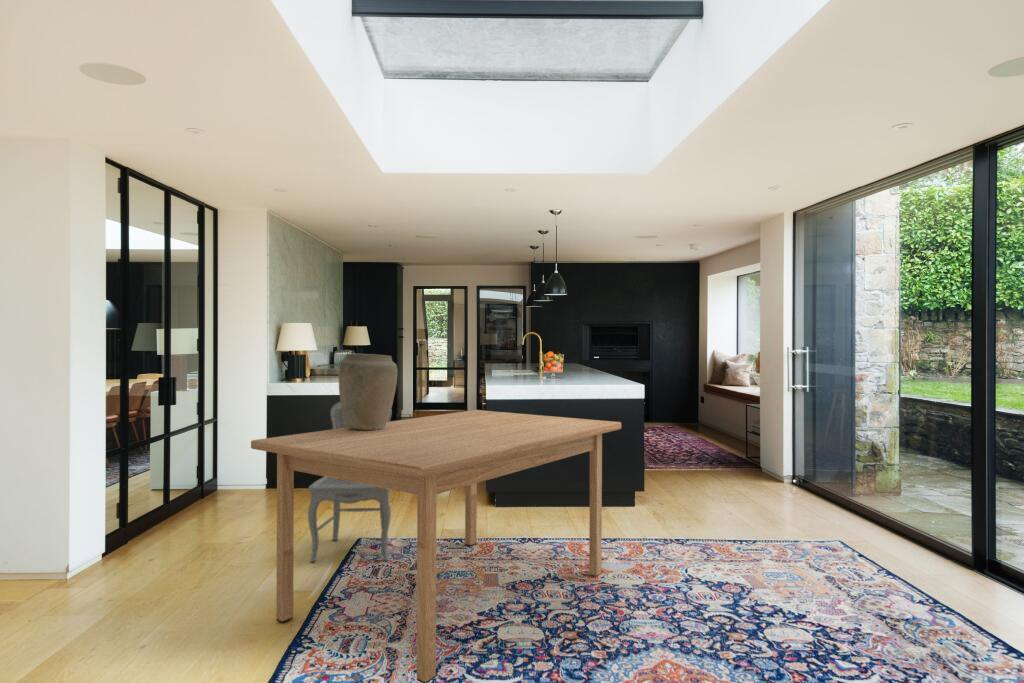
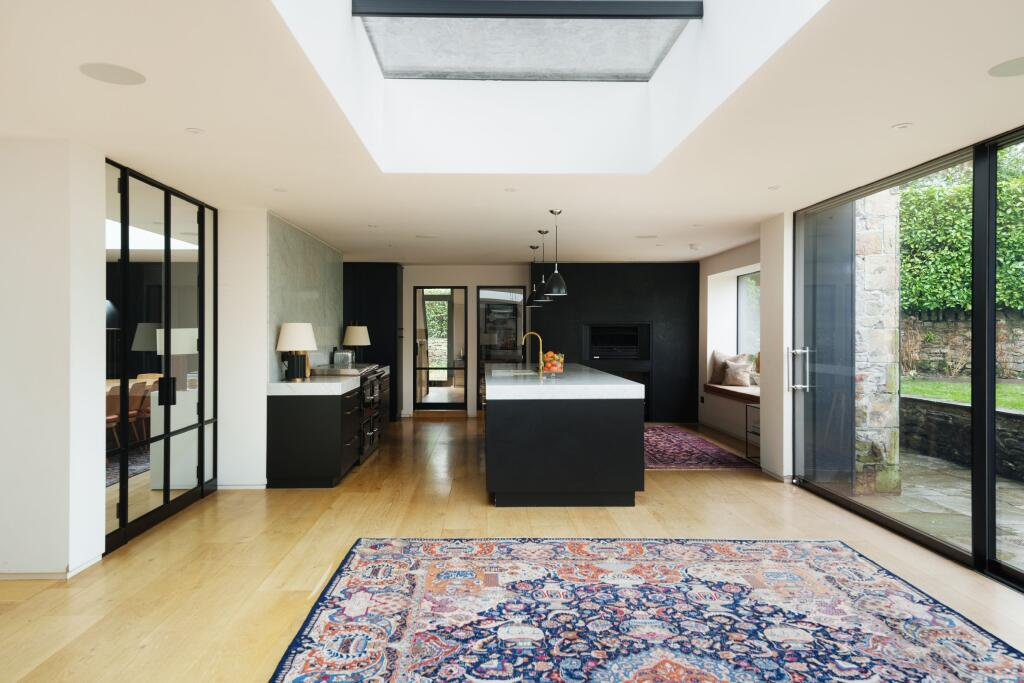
- vase [338,352,398,430]
- dining chair [307,401,393,563]
- table [250,409,622,683]
